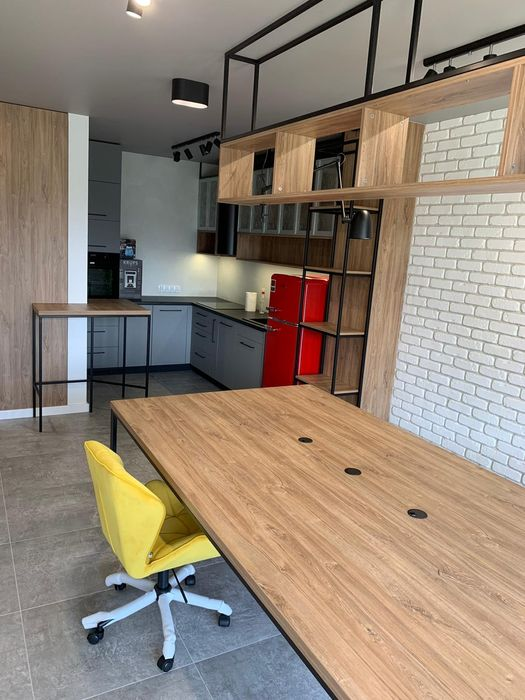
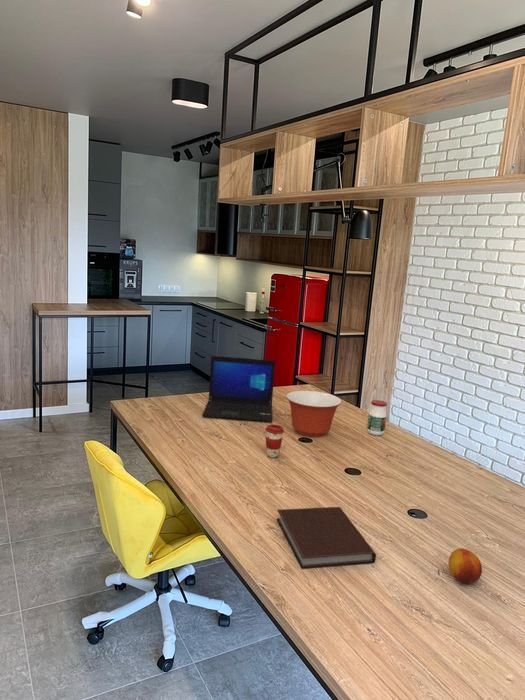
+ jar [366,399,388,436]
+ fruit [448,547,483,585]
+ notebook [276,506,377,570]
+ coffee cup [264,424,285,458]
+ mixing bowl [285,390,343,438]
+ laptop [201,355,276,423]
